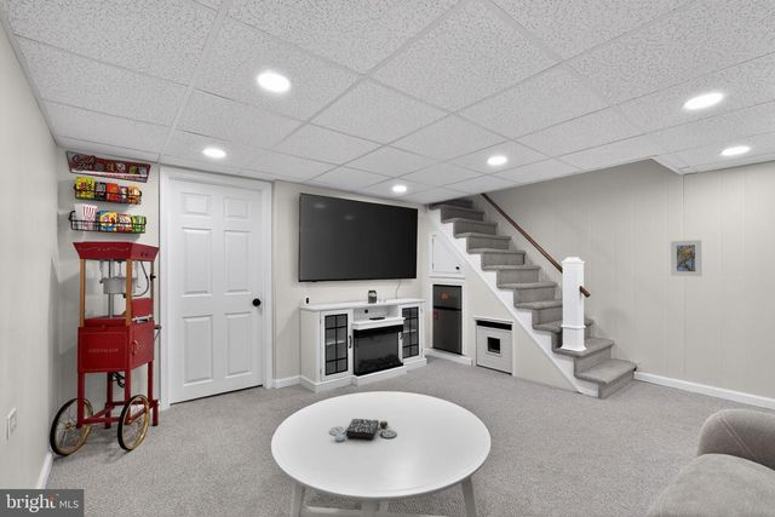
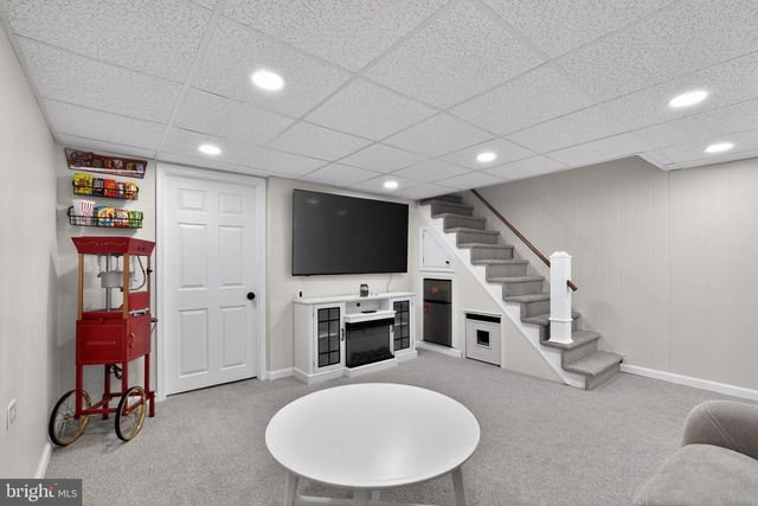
- board game [328,418,397,443]
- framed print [670,239,704,277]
